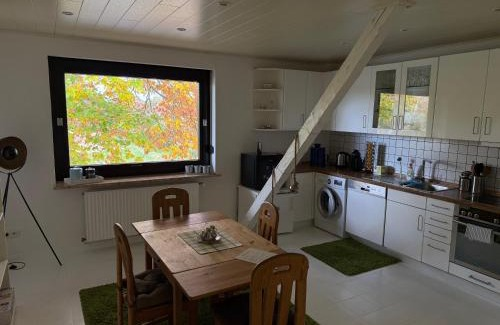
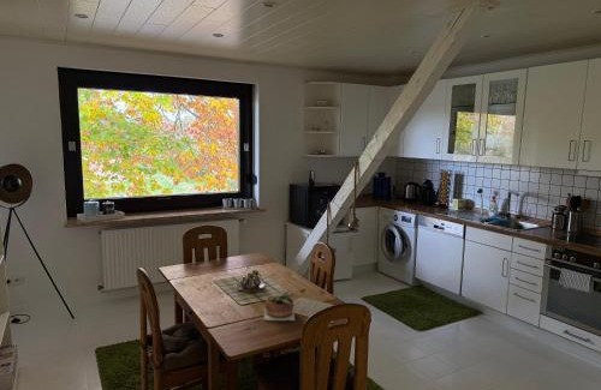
+ succulent plant [263,289,296,322]
